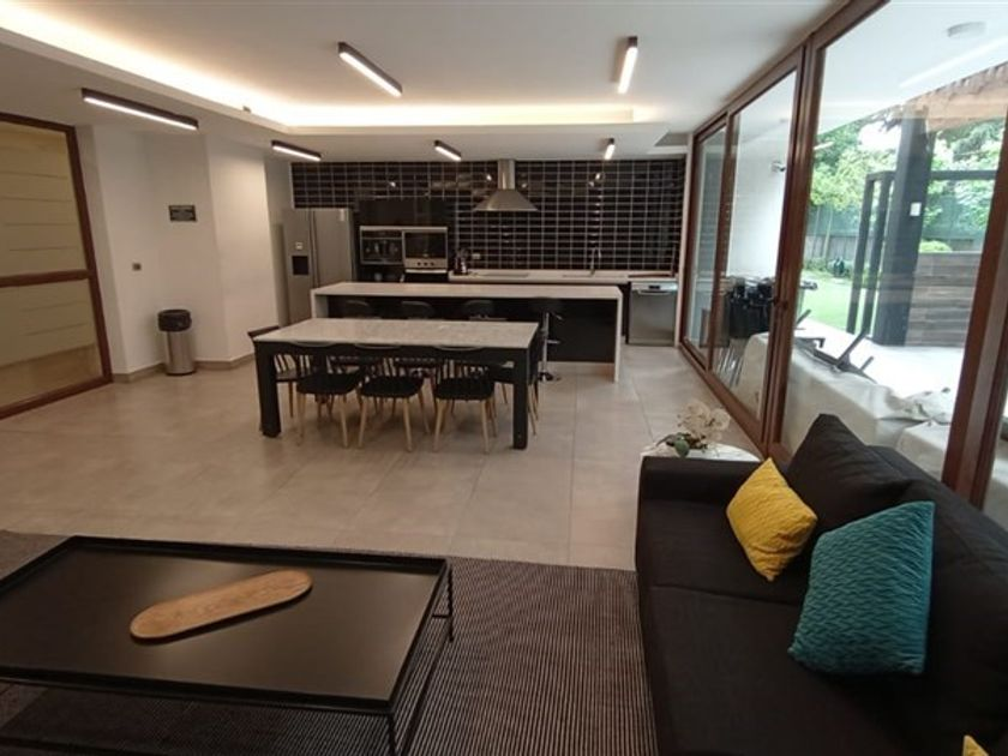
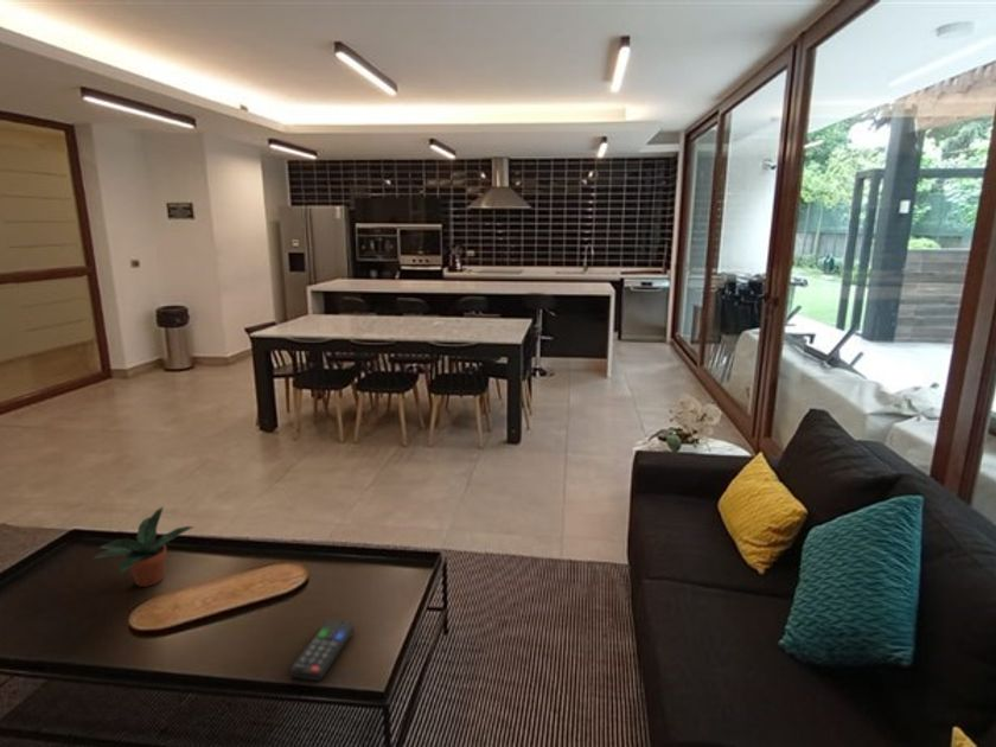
+ potted plant [91,505,196,588]
+ remote control [289,619,355,682]
